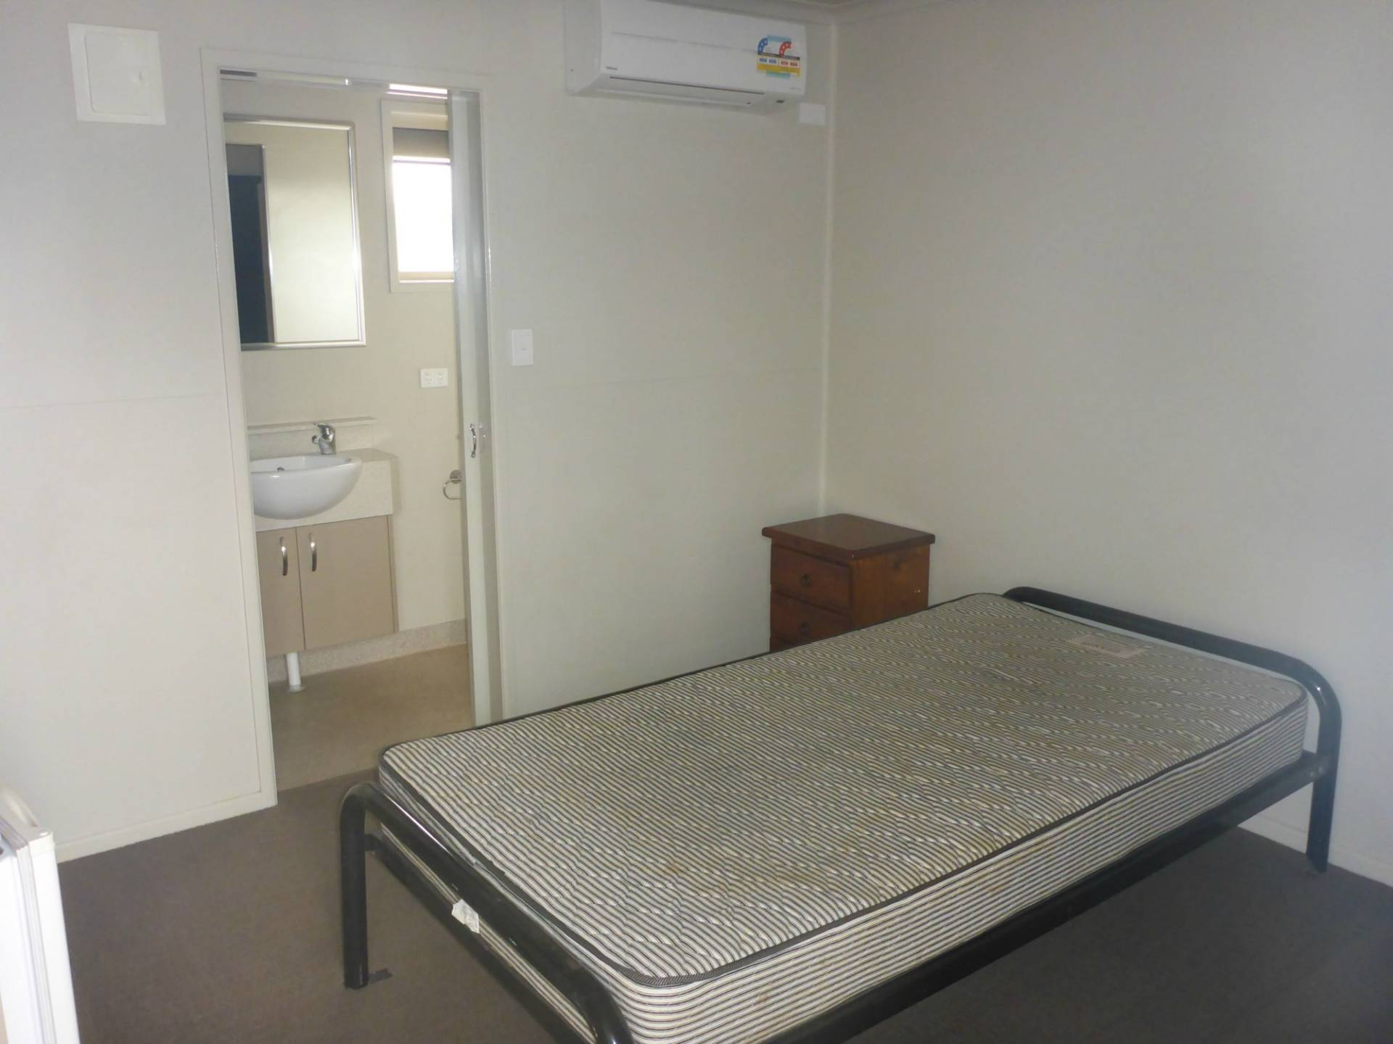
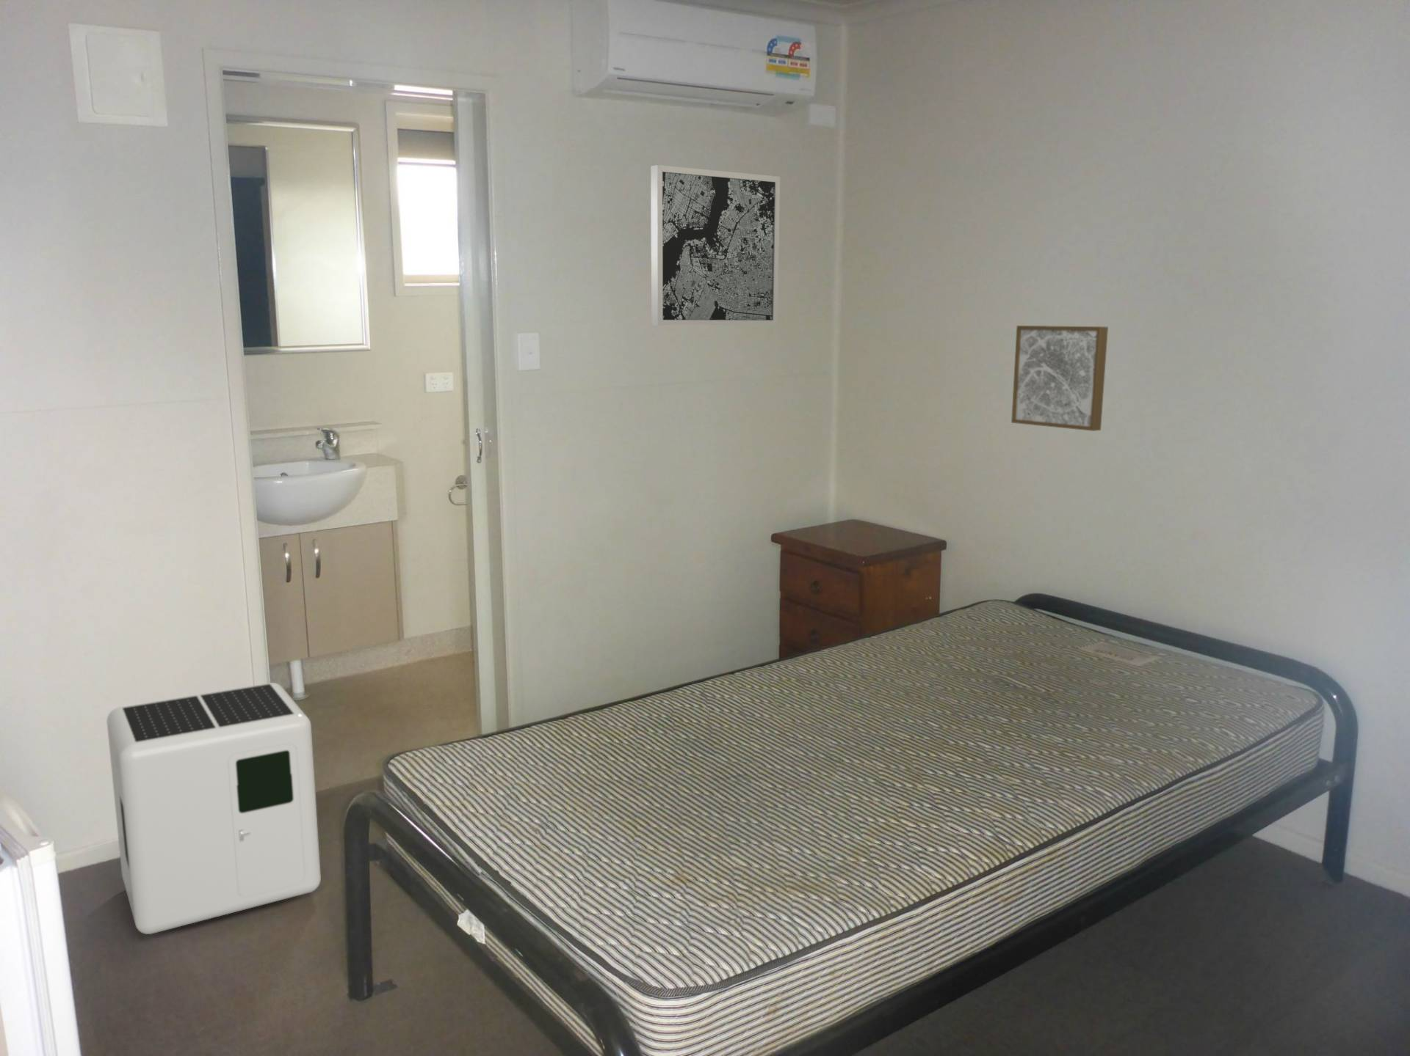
+ wall art [1010,325,1109,431]
+ air purifier [107,682,322,935]
+ wall art [649,164,780,326]
